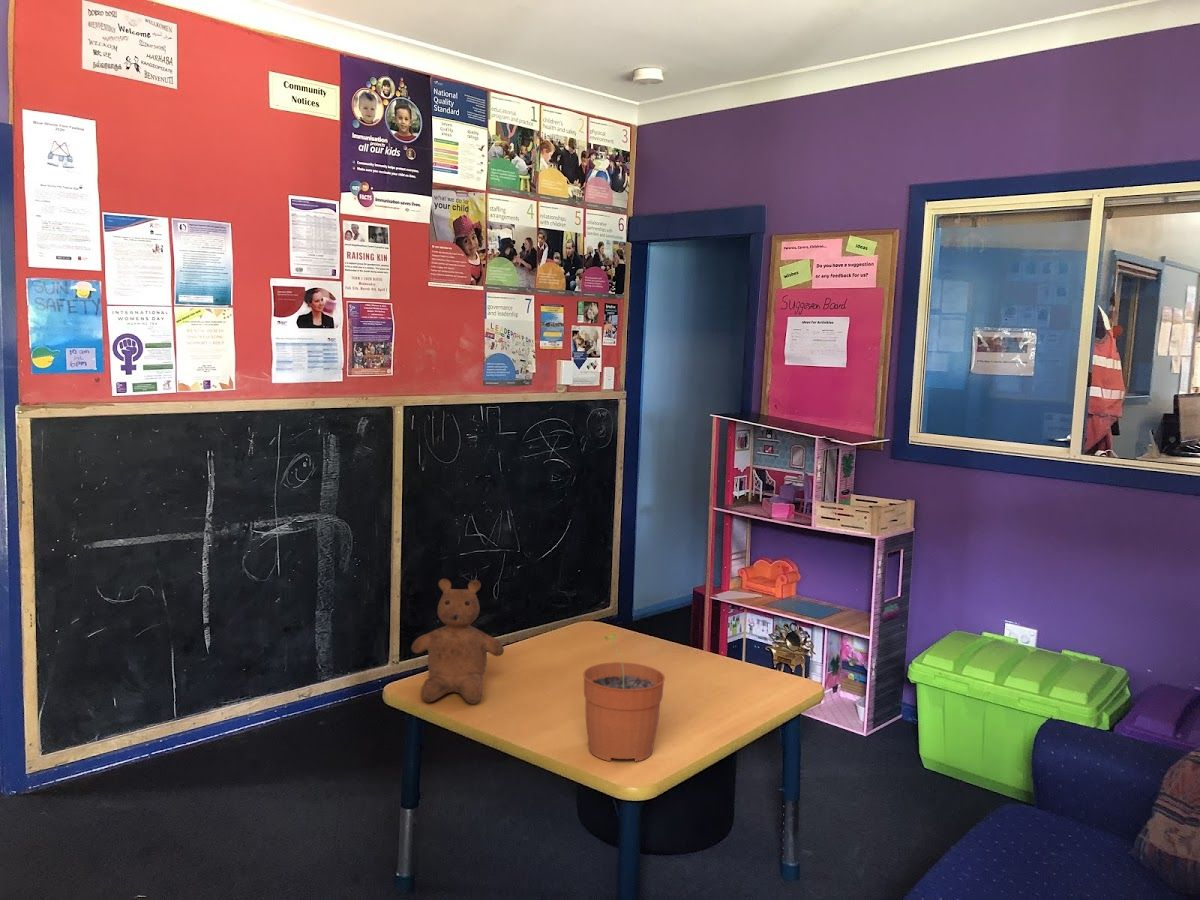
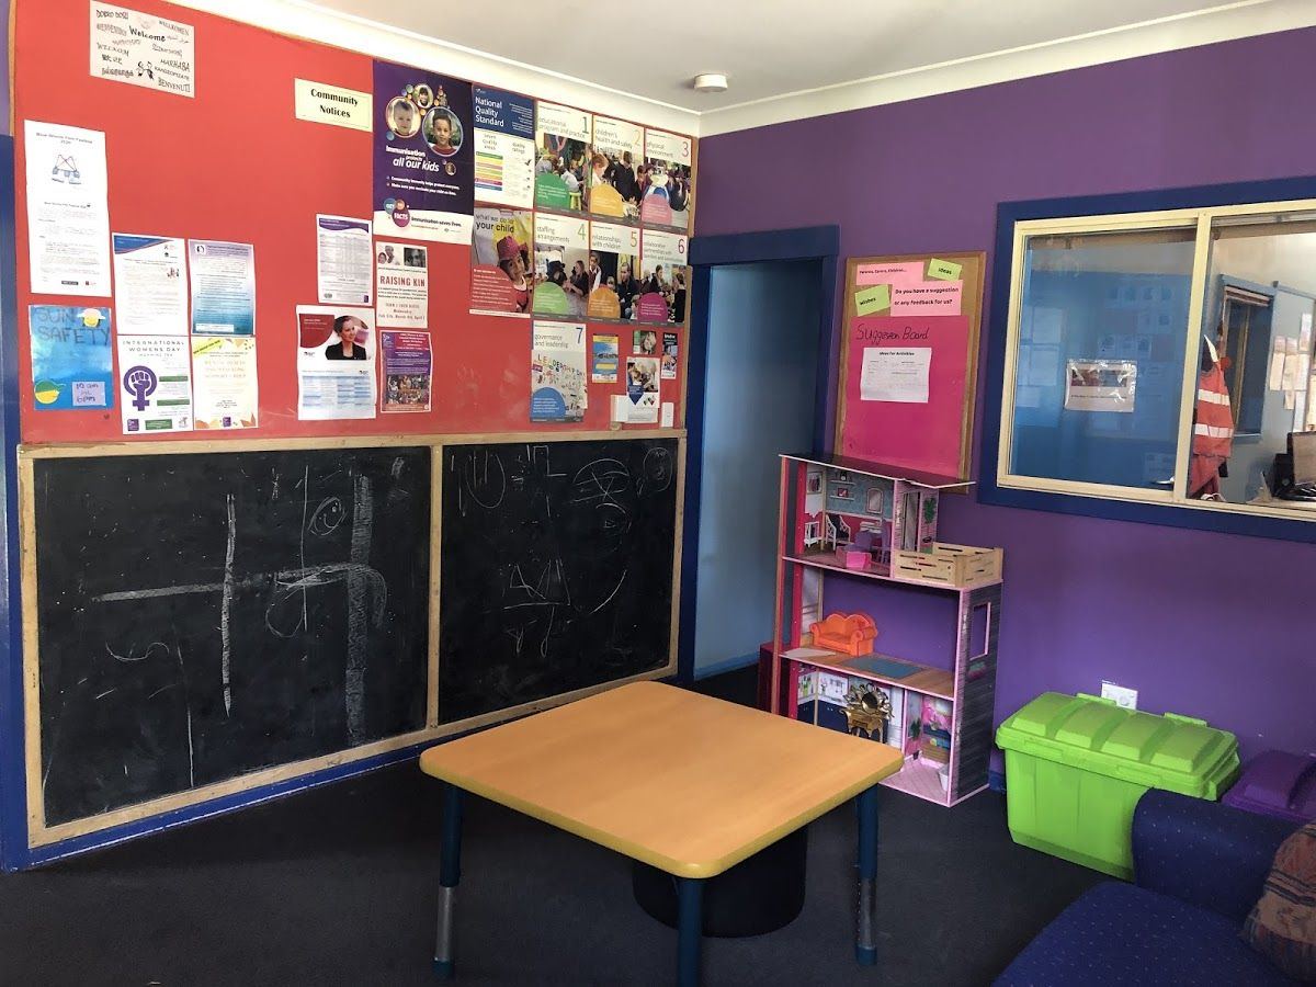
- plant pot [582,633,666,763]
- teddy bear [410,578,505,705]
